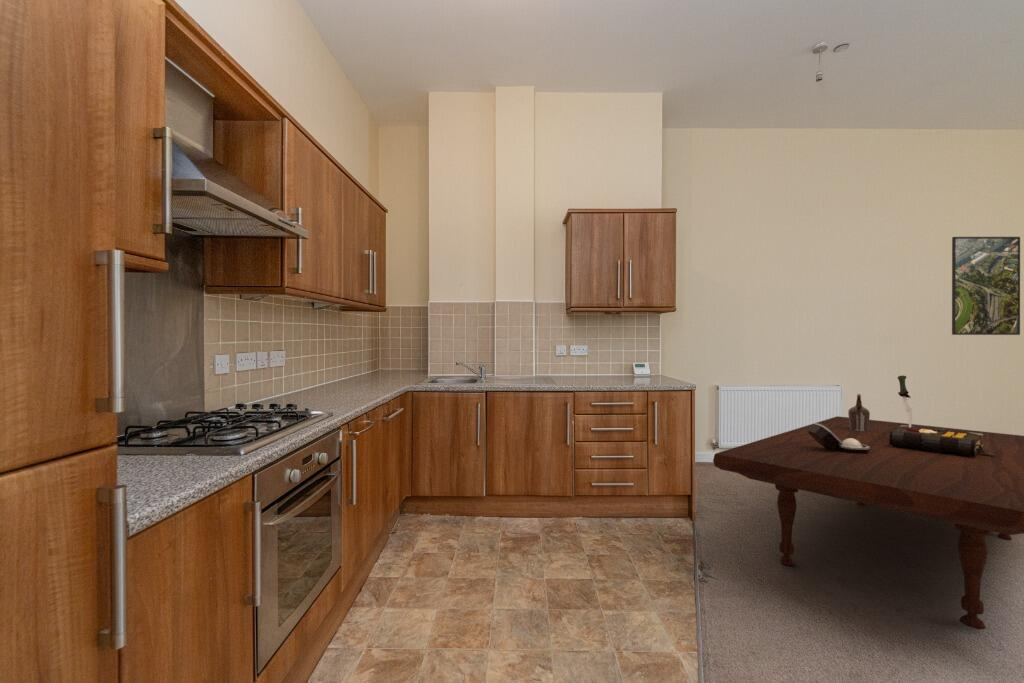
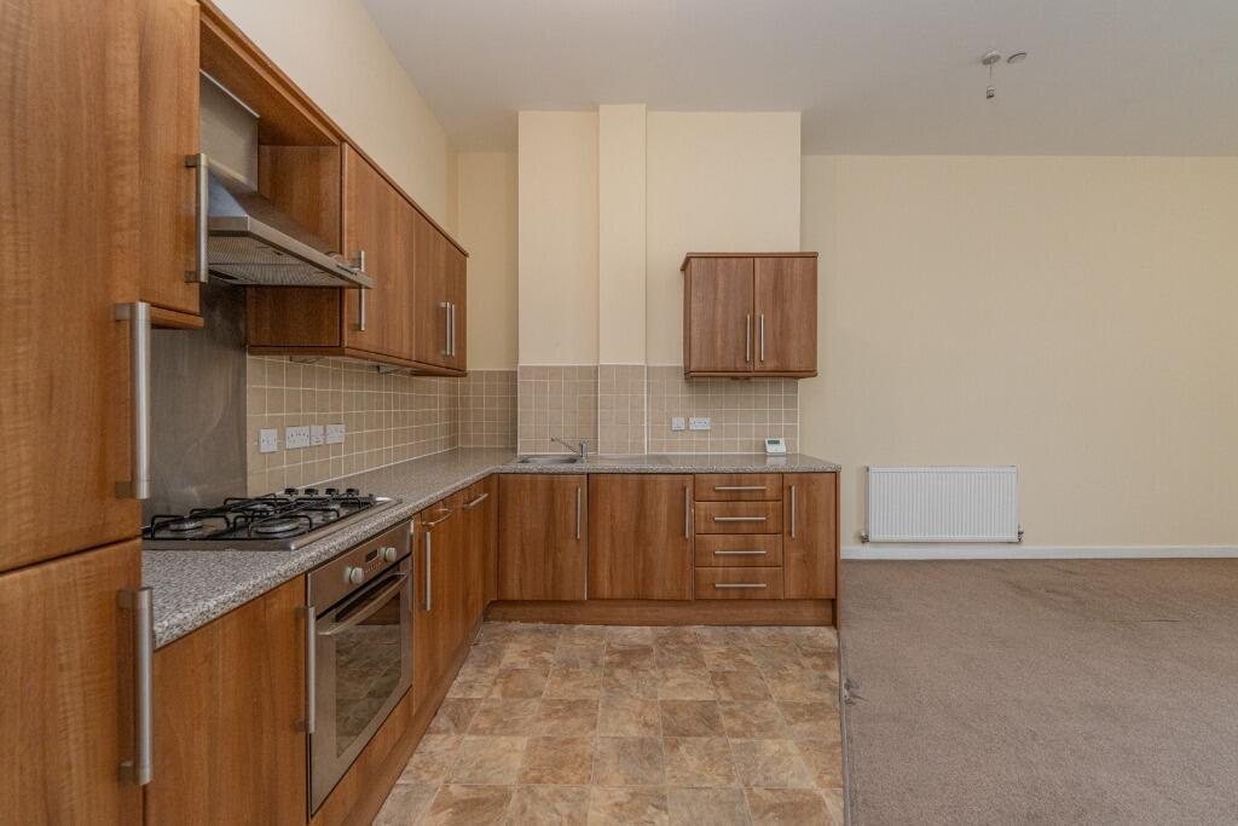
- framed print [951,236,1021,336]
- dining table [712,375,1024,630]
